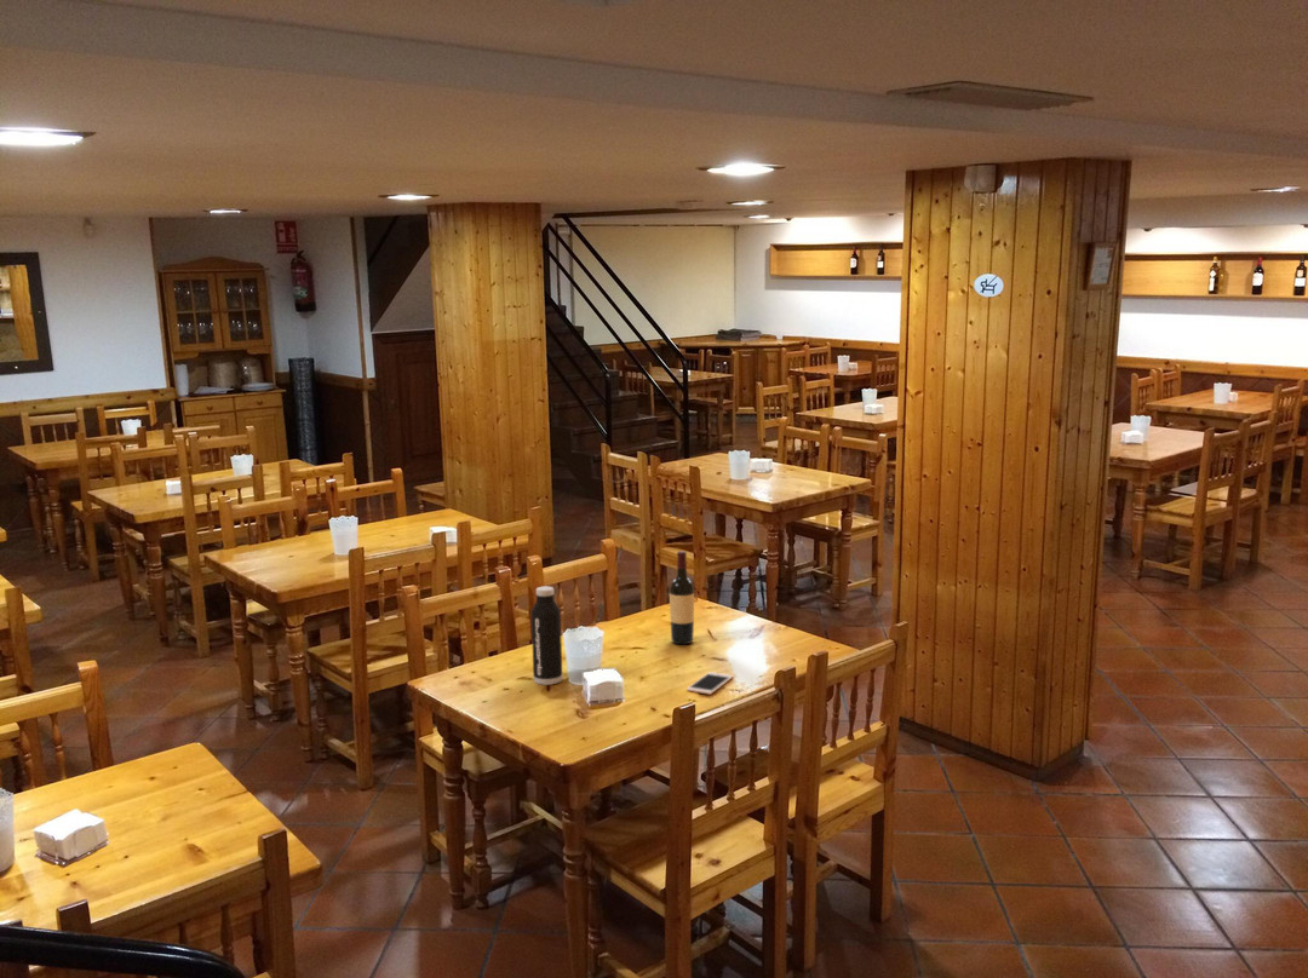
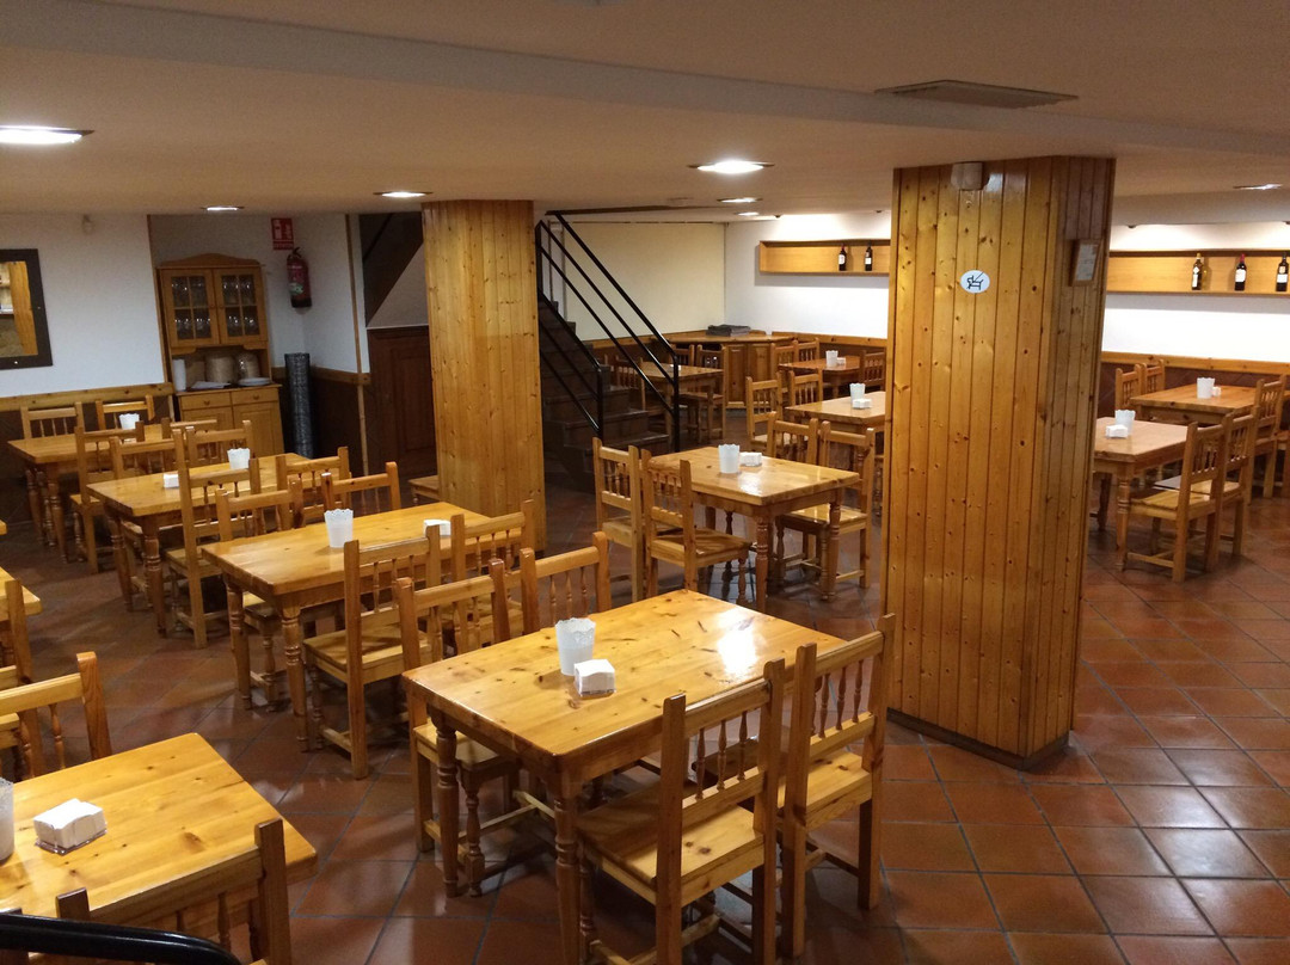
- water bottle [530,585,563,686]
- wine bottle [669,550,695,645]
- cell phone [685,671,734,696]
